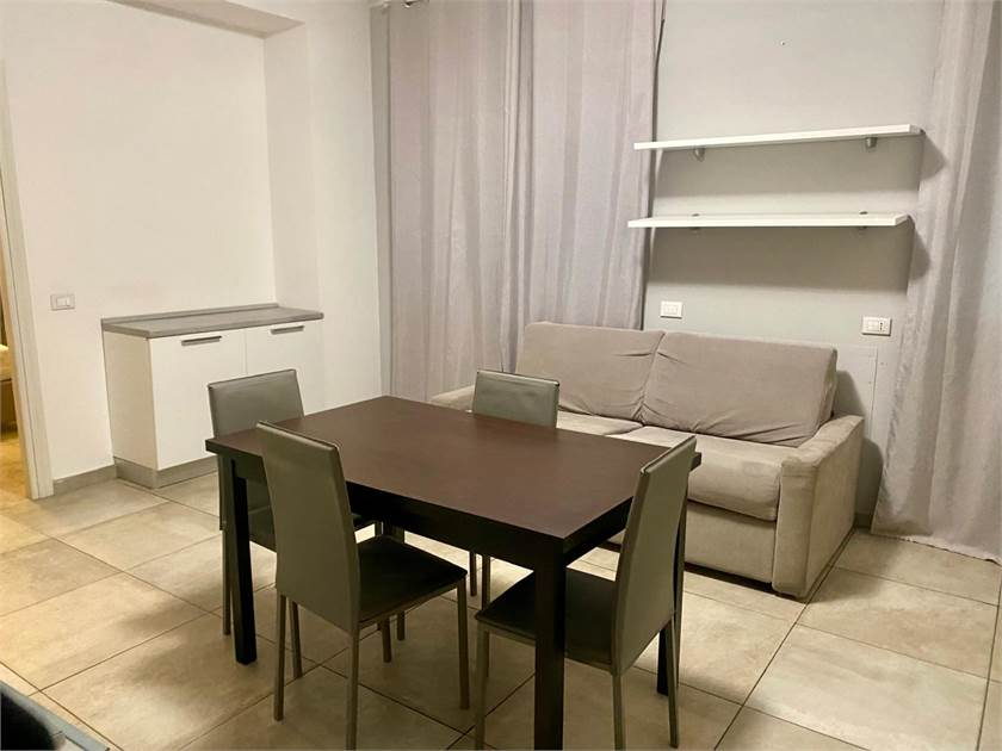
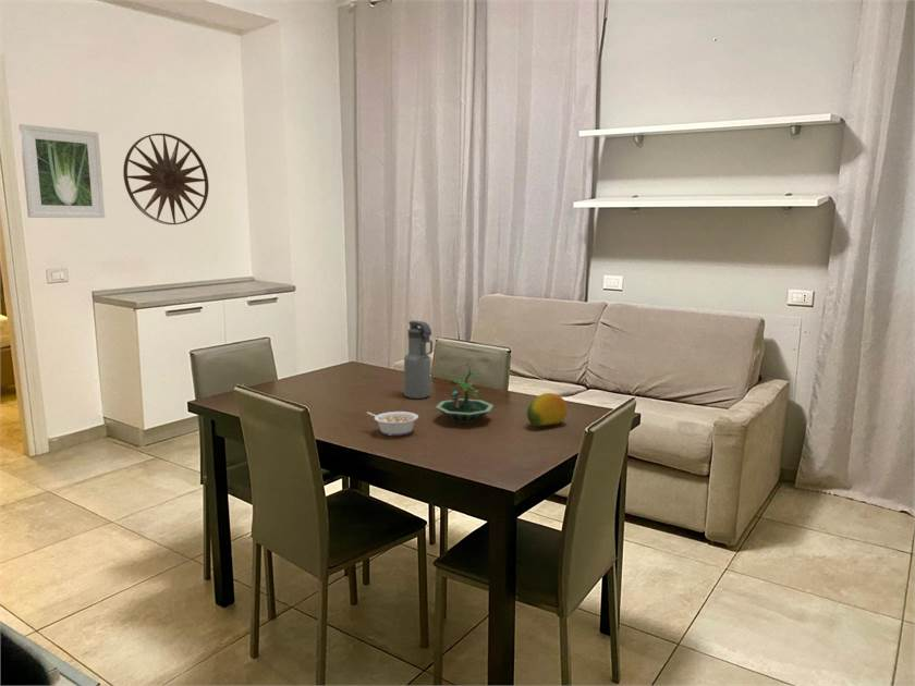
+ legume [366,411,419,437]
+ water bottle [403,320,434,400]
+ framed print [19,123,106,219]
+ wall art [122,132,210,225]
+ terrarium [435,363,495,425]
+ fruit [526,392,569,427]
